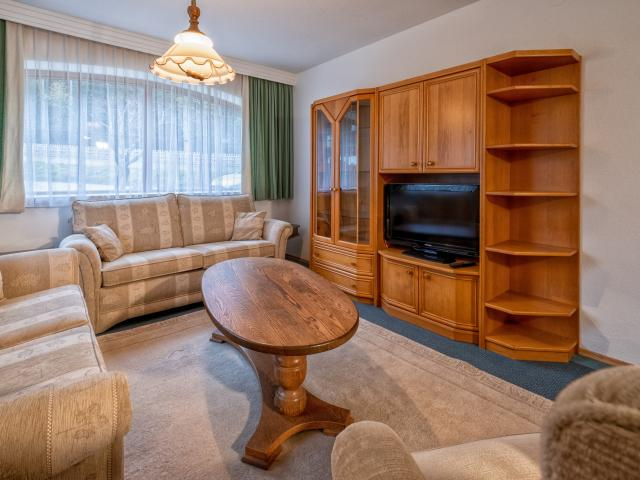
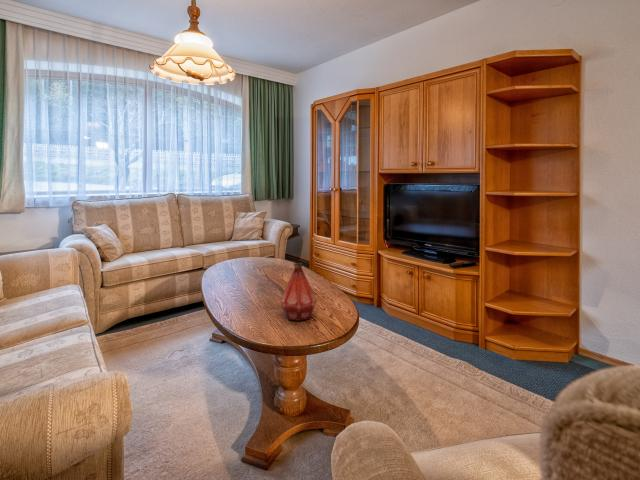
+ bottle [279,262,317,322]
